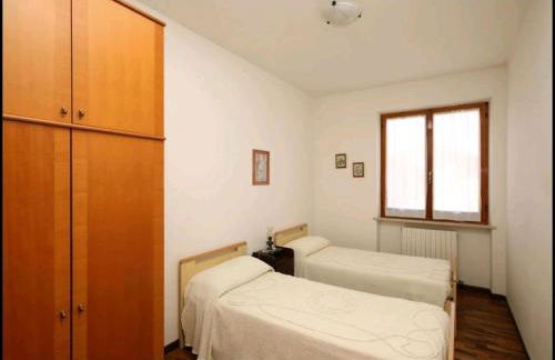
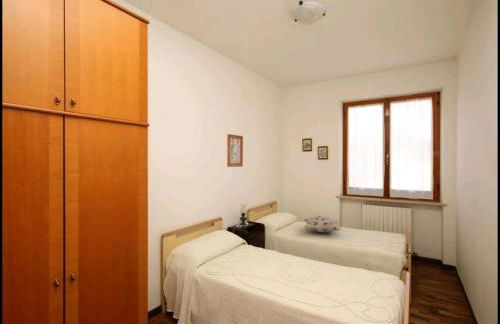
+ decorative pillow [303,215,342,234]
